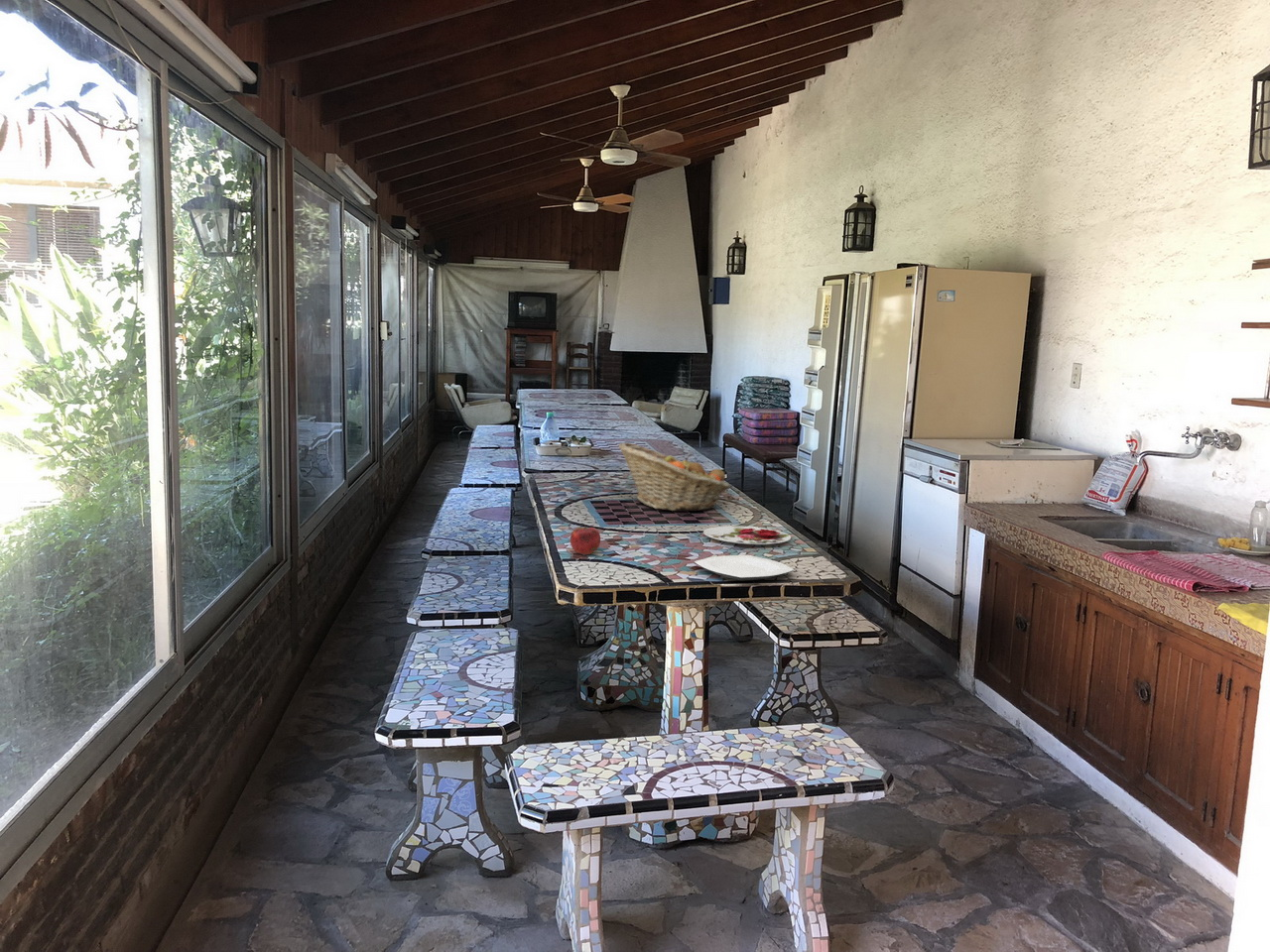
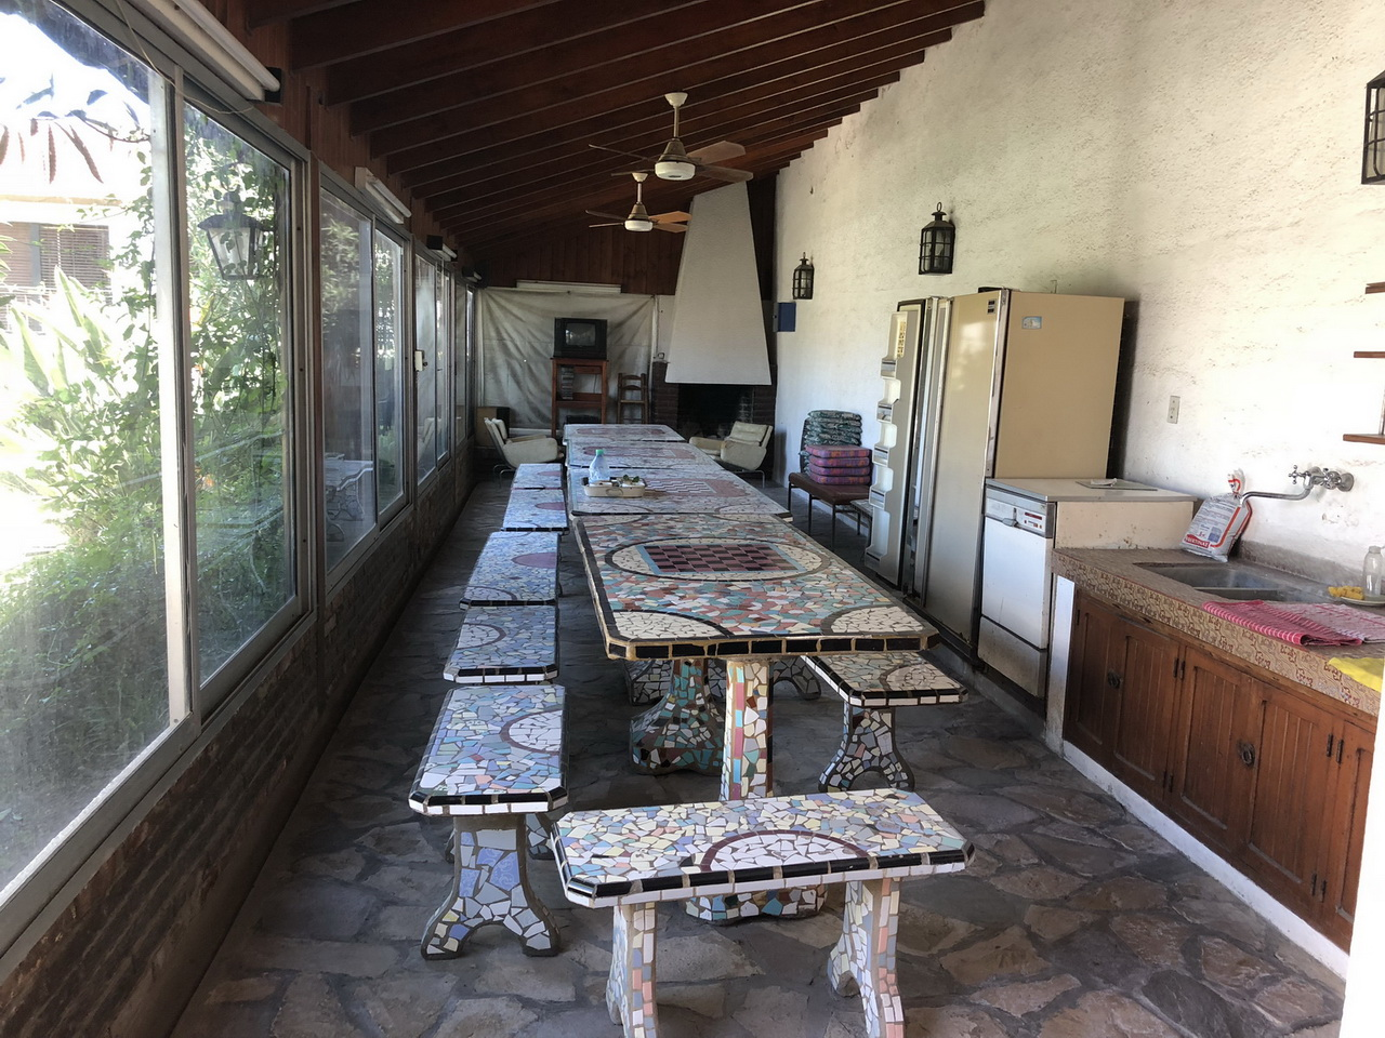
- plate [694,554,795,581]
- plate [702,525,792,545]
- fruit basket [617,441,731,512]
- fruit [570,524,601,555]
